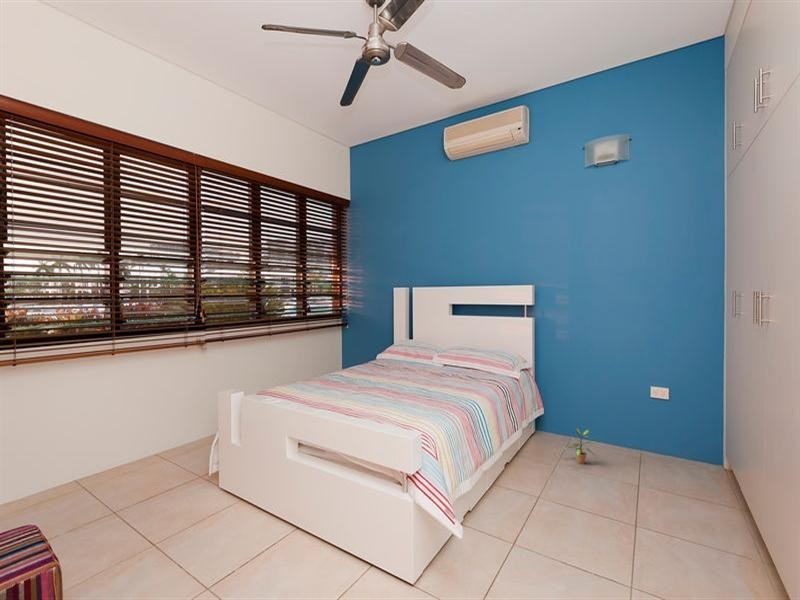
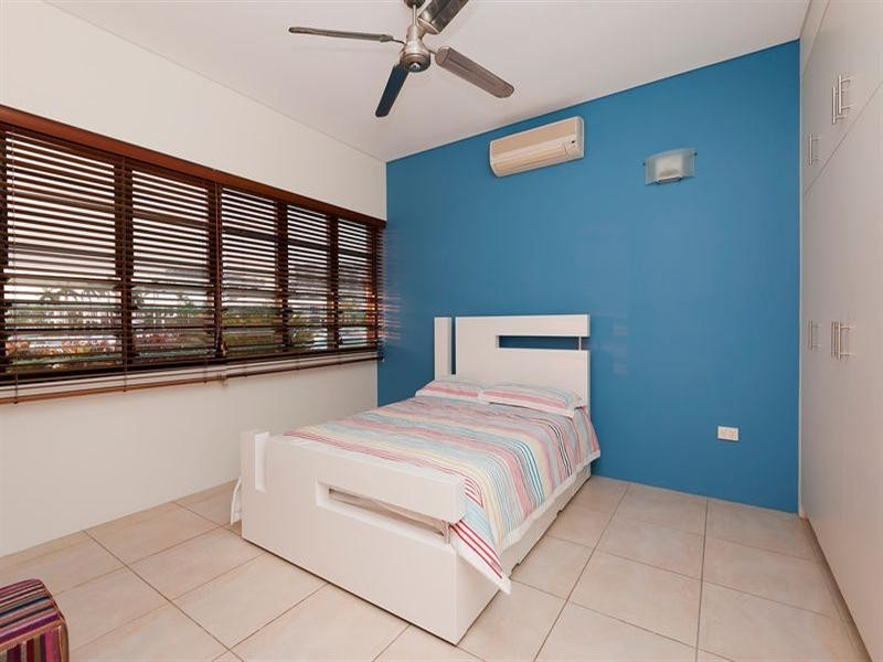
- potted plant [563,427,597,465]
